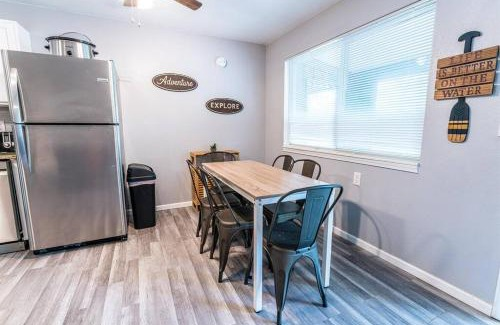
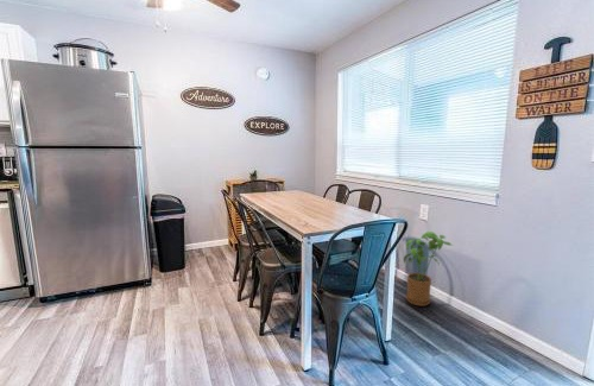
+ house plant [403,230,455,308]
